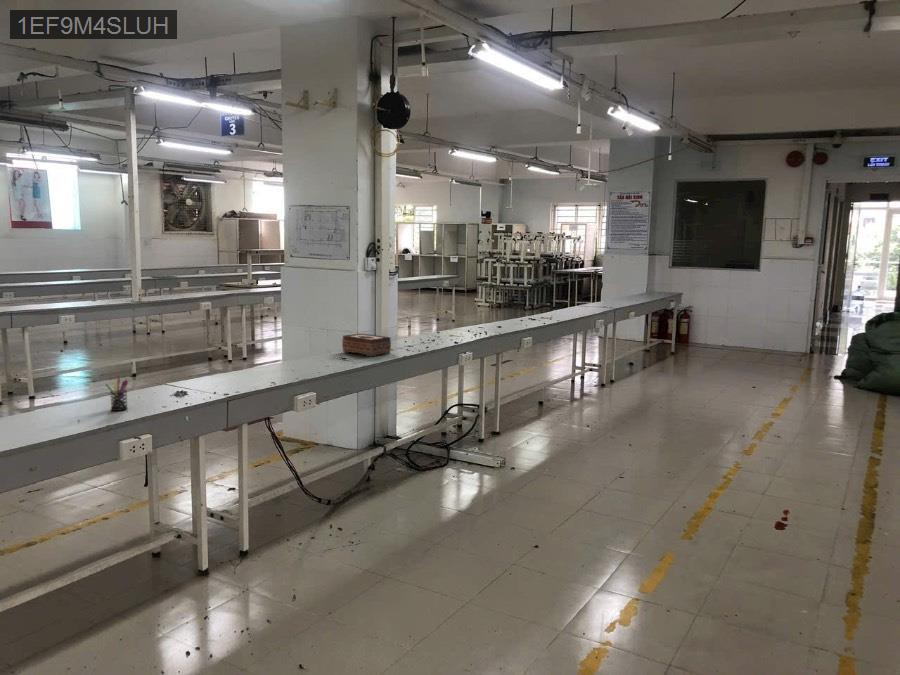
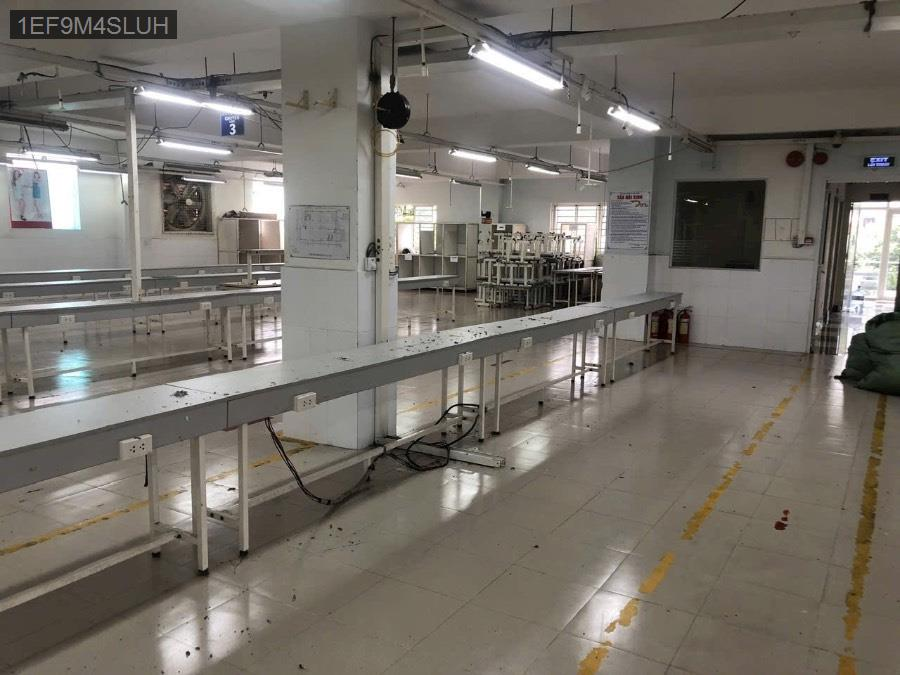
- pen holder [105,376,129,412]
- tissue box [341,333,392,357]
